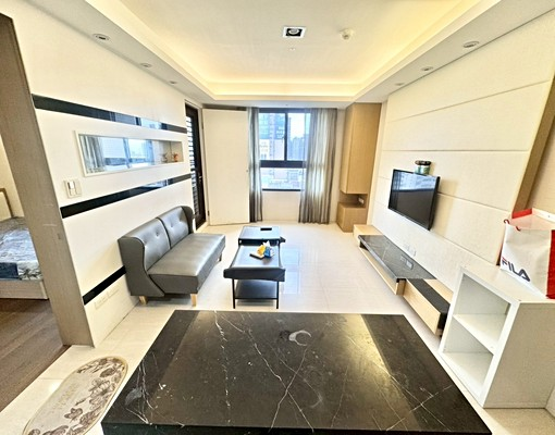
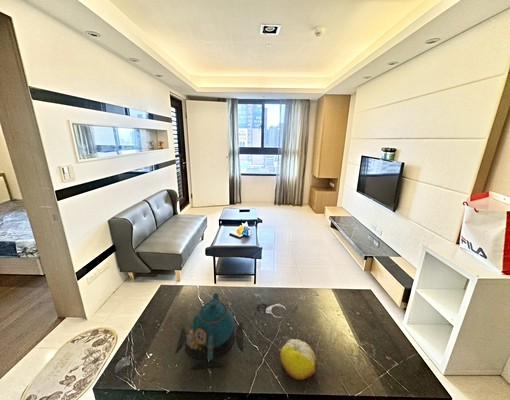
+ fruit [279,338,317,381]
+ teapot [175,292,244,370]
